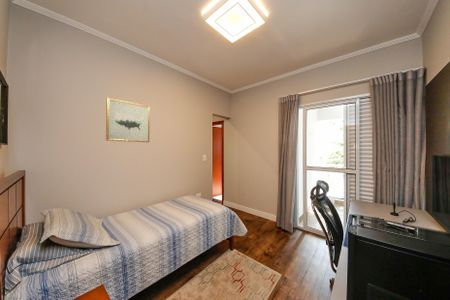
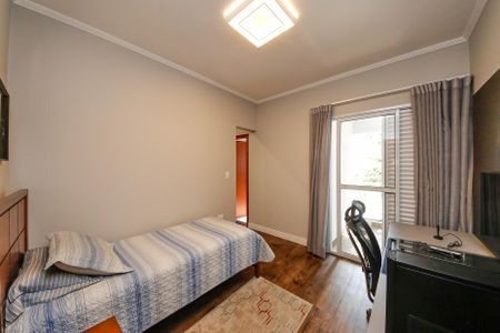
- wall art [105,97,151,143]
